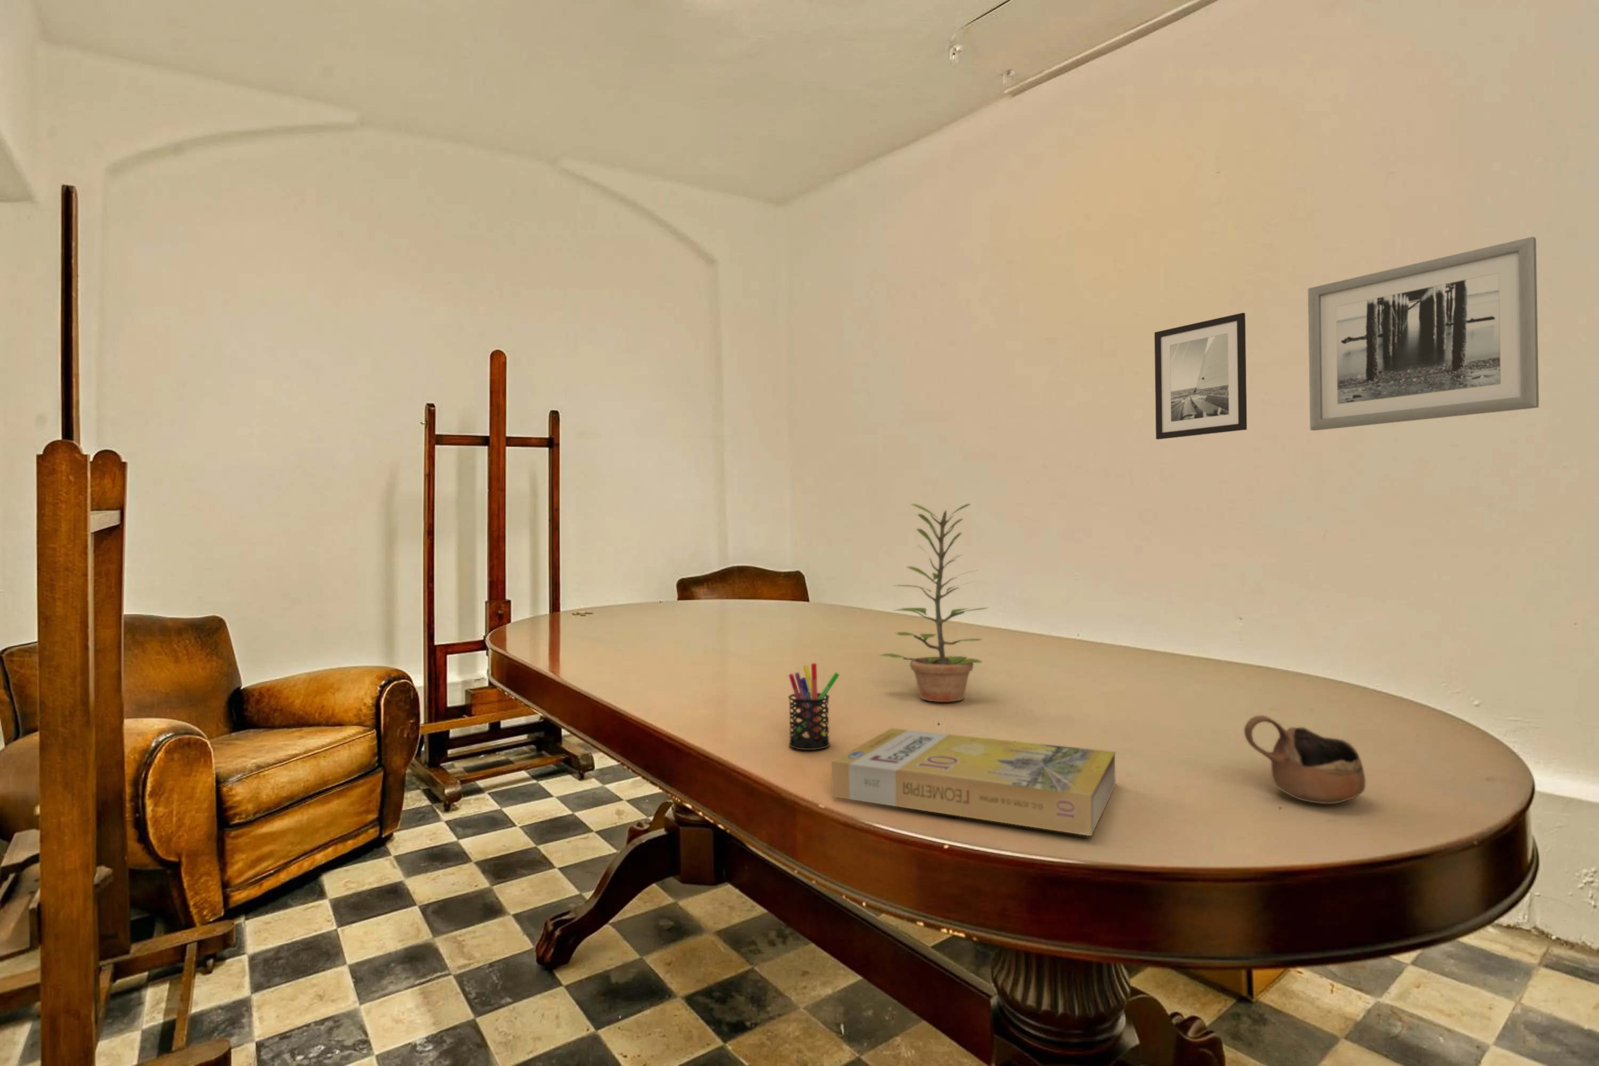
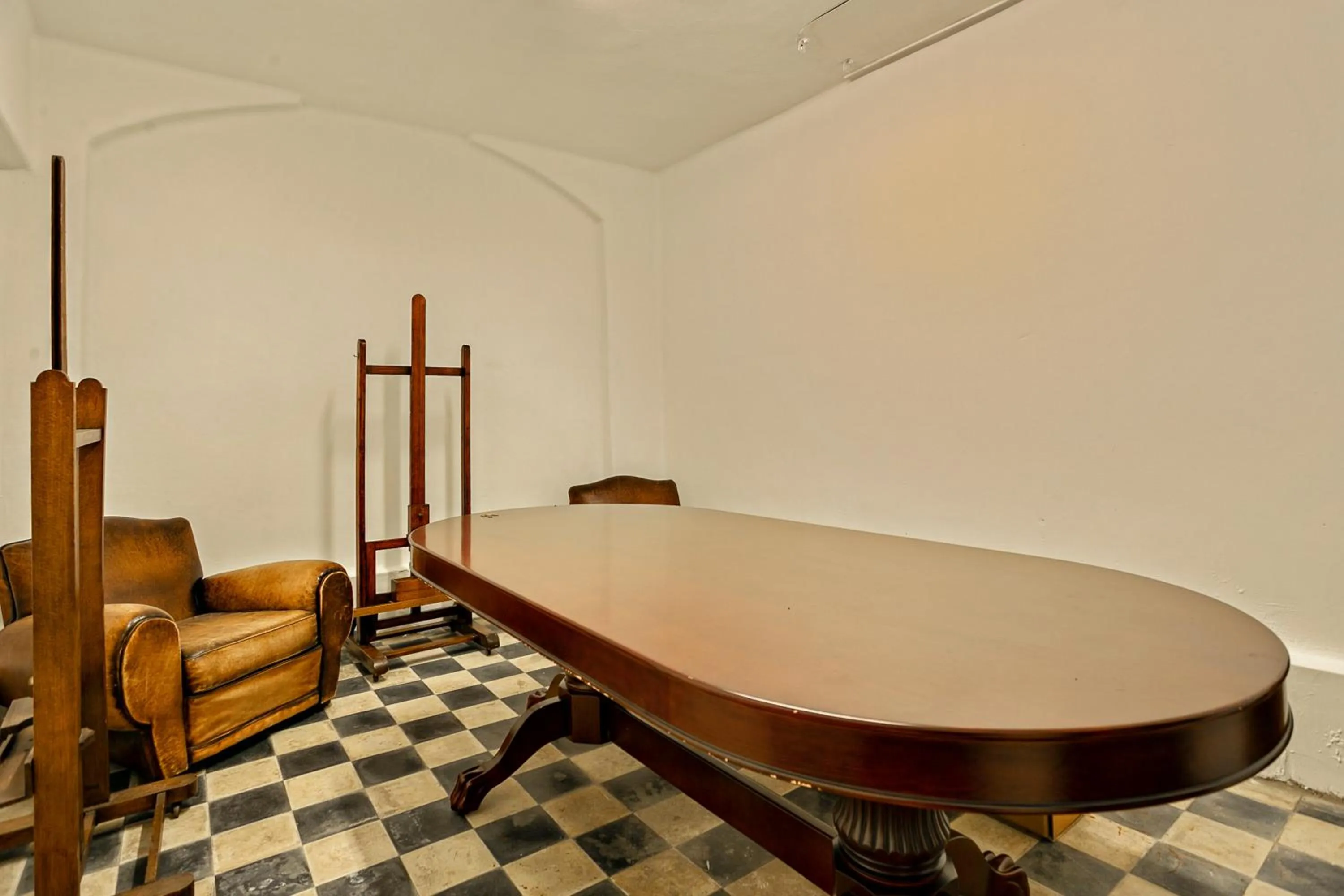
- wall art [1308,236,1540,431]
- plant [879,503,989,702]
- cup [1243,715,1366,804]
- pen holder [788,663,840,751]
- book [830,728,1116,836]
- wall art [1154,313,1247,440]
